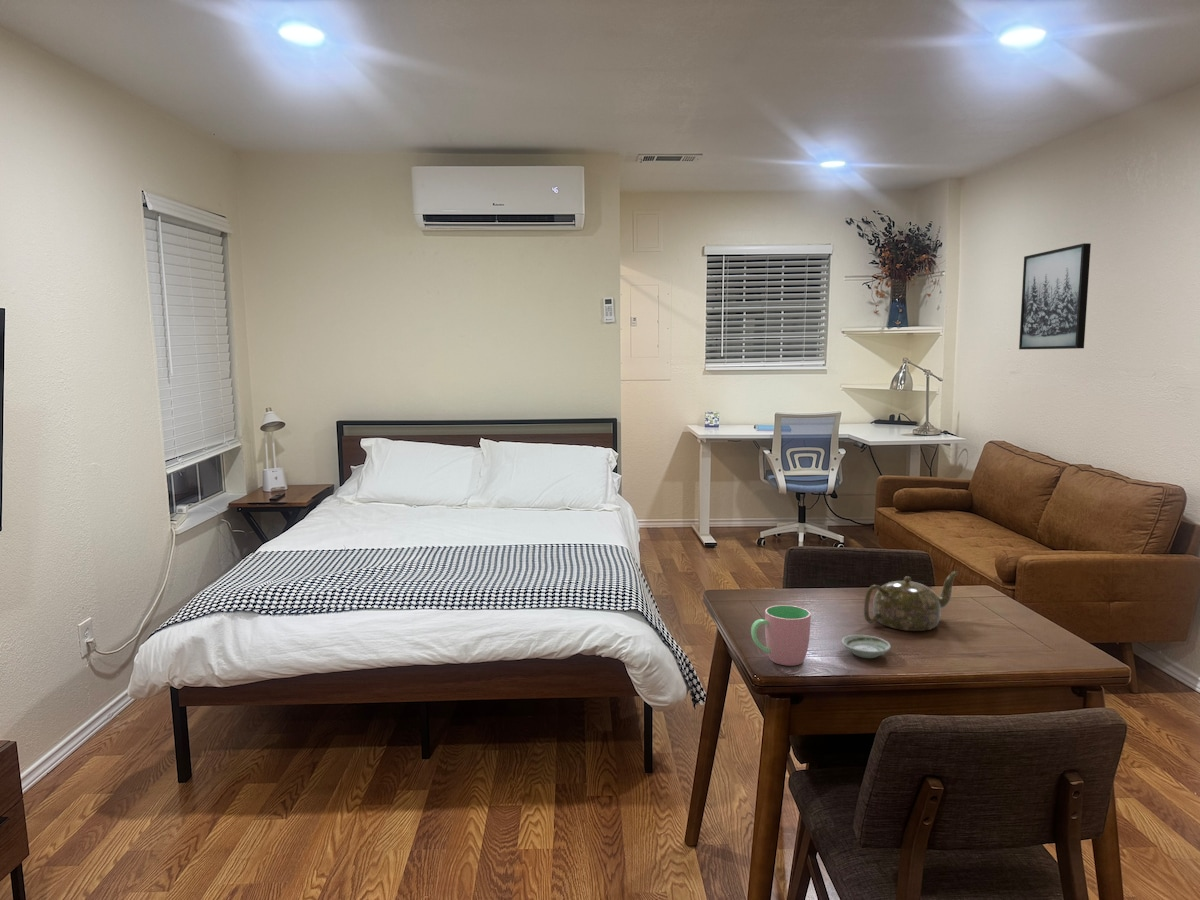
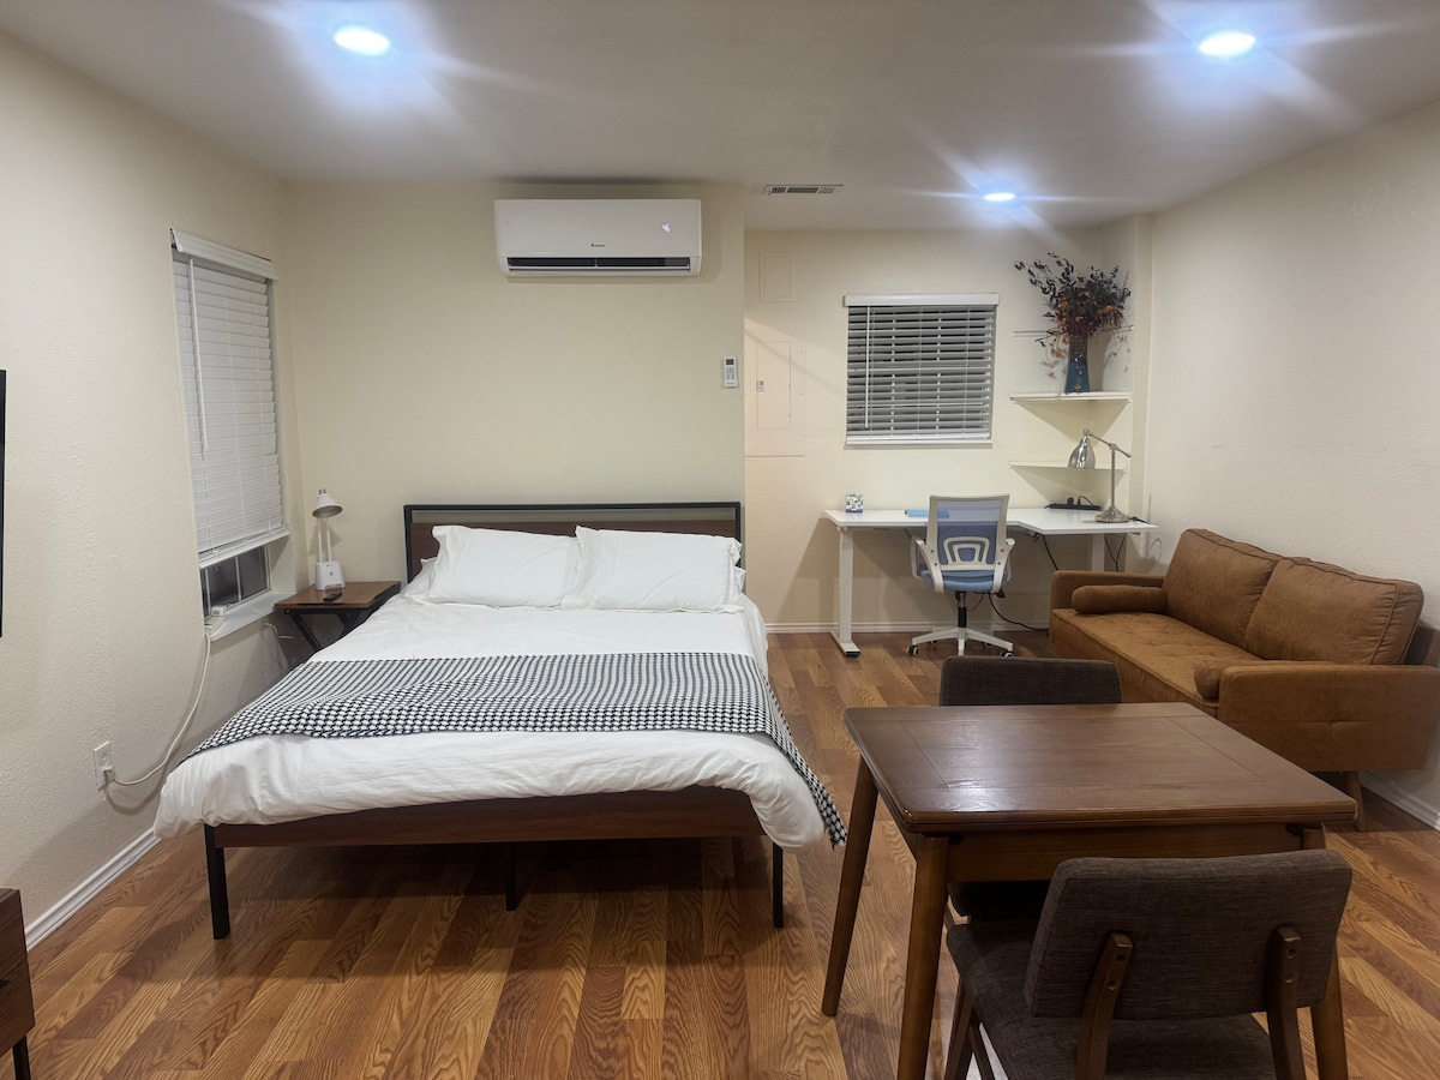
- wall art [1018,242,1092,350]
- cup [750,604,812,666]
- saucer [840,634,892,659]
- teapot [863,570,960,632]
